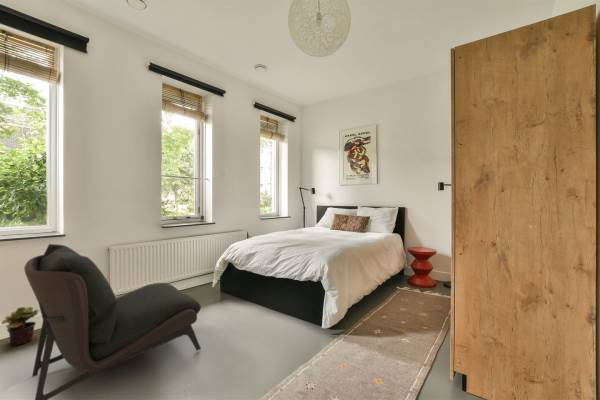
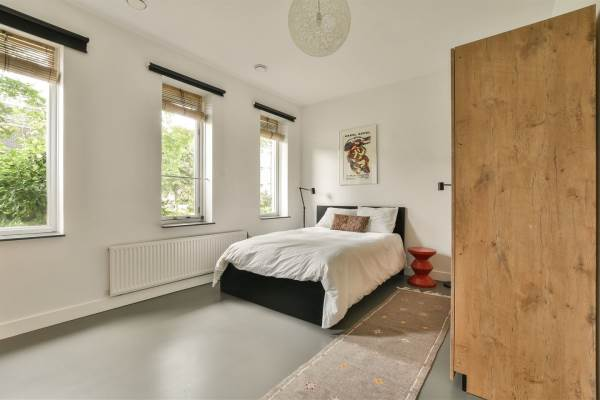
- armless chair [23,243,202,400]
- potted plant [0,306,39,347]
